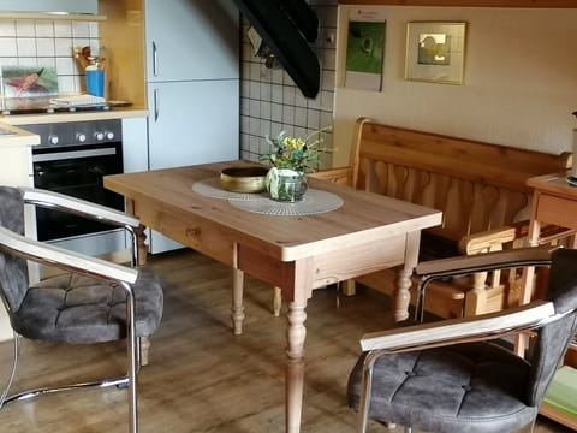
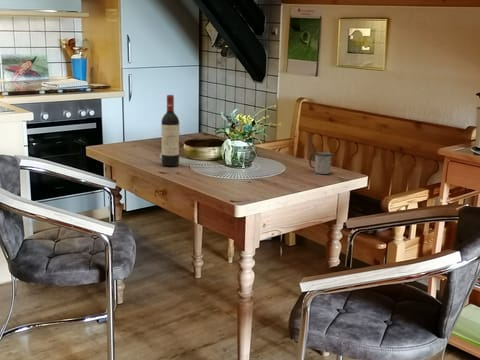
+ mug [308,151,333,175]
+ wine bottle [160,94,180,167]
